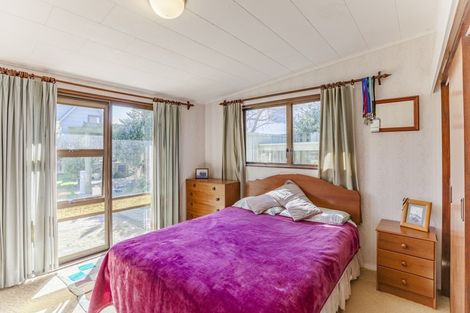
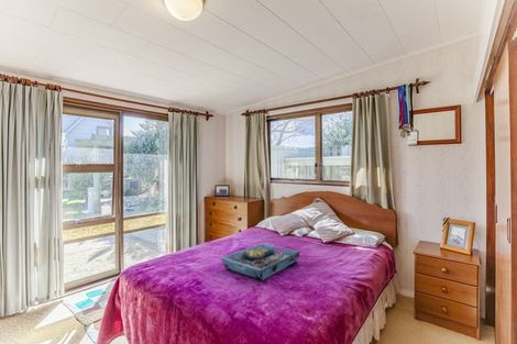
+ serving tray [219,242,300,281]
